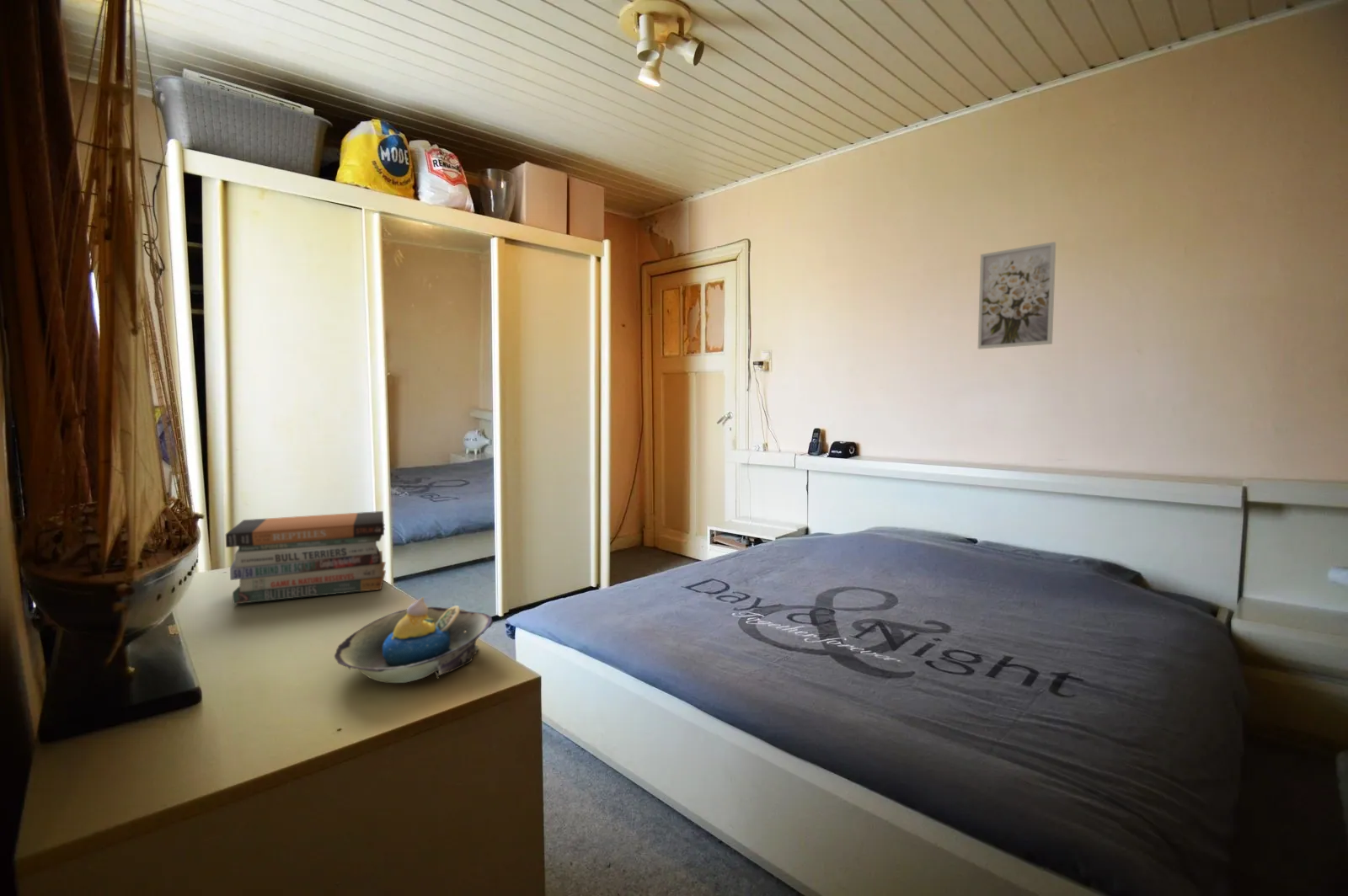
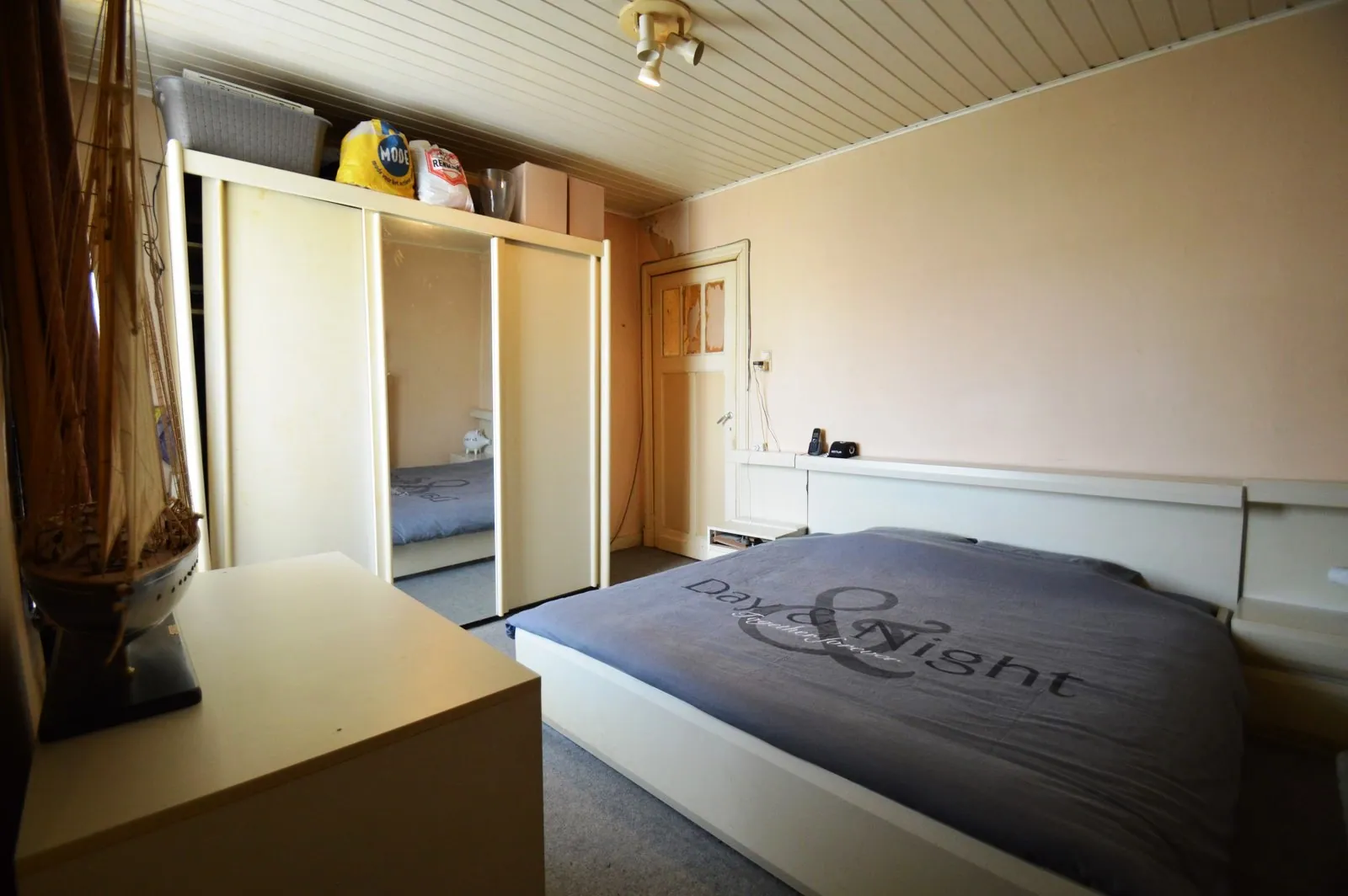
- decorative bowl [334,596,494,684]
- book stack [225,510,387,605]
- wall art [977,241,1056,349]
